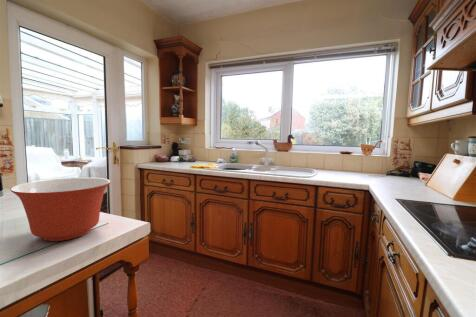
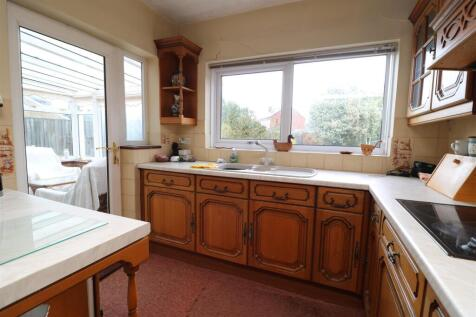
- mixing bowl [10,177,112,242]
